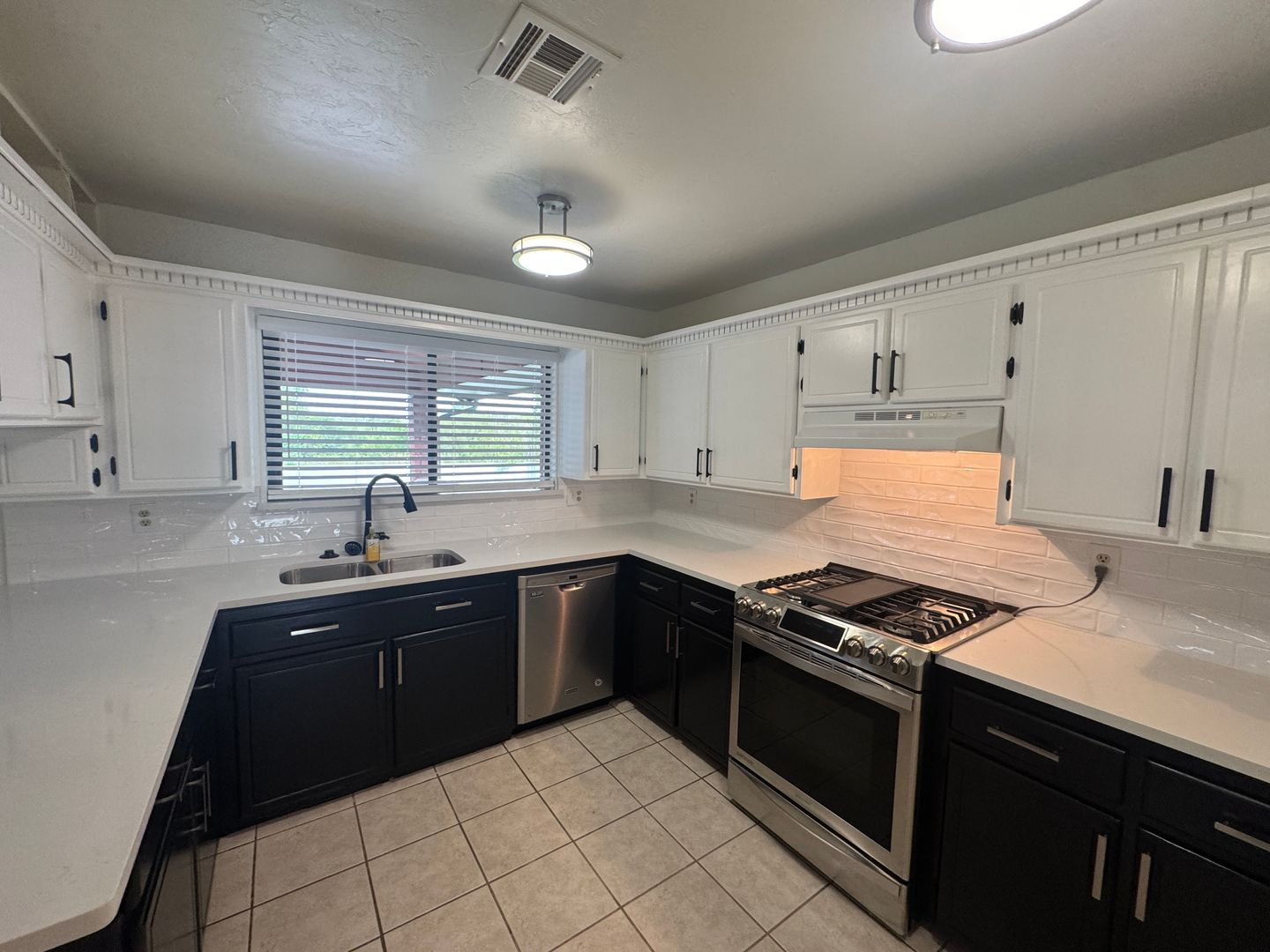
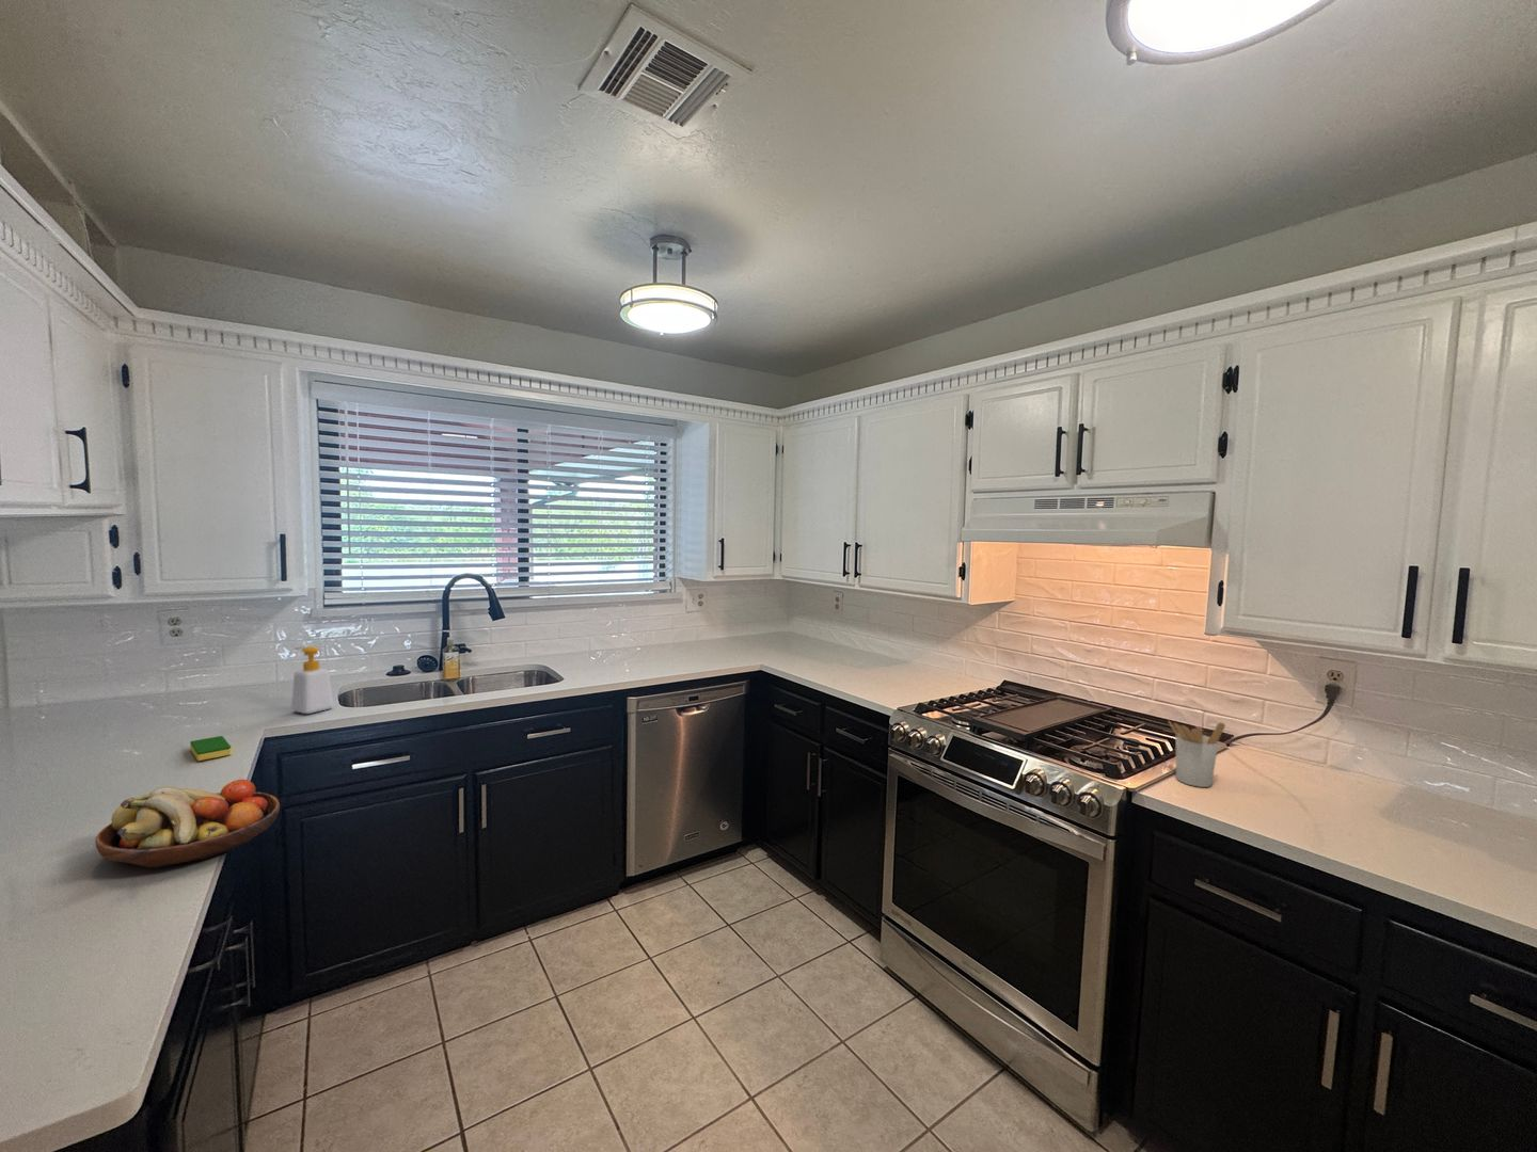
+ dish sponge [189,735,232,761]
+ fruit bowl [94,778,281,869]
+ utensil holder [1167,720,1226,788]
+ soap bottle [290,645,335,715]
